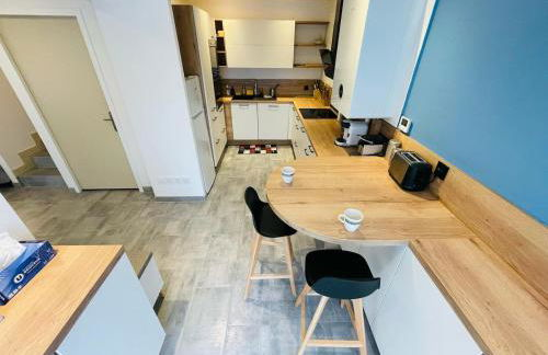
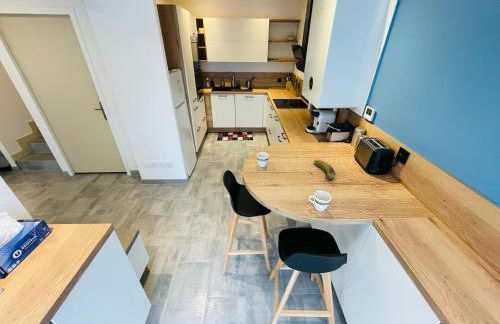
+ fruit [313,159,337,180]
